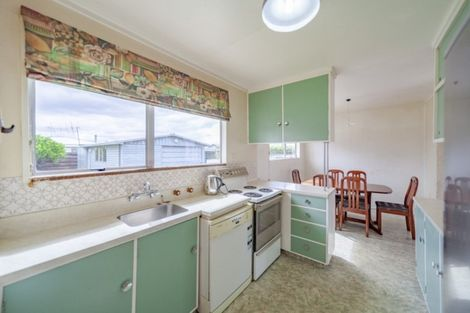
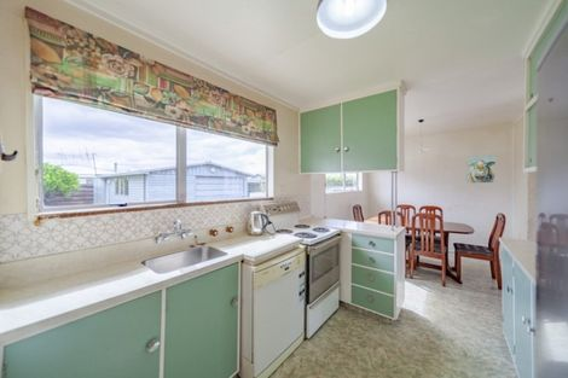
+ wall art [465,155,497,184]
